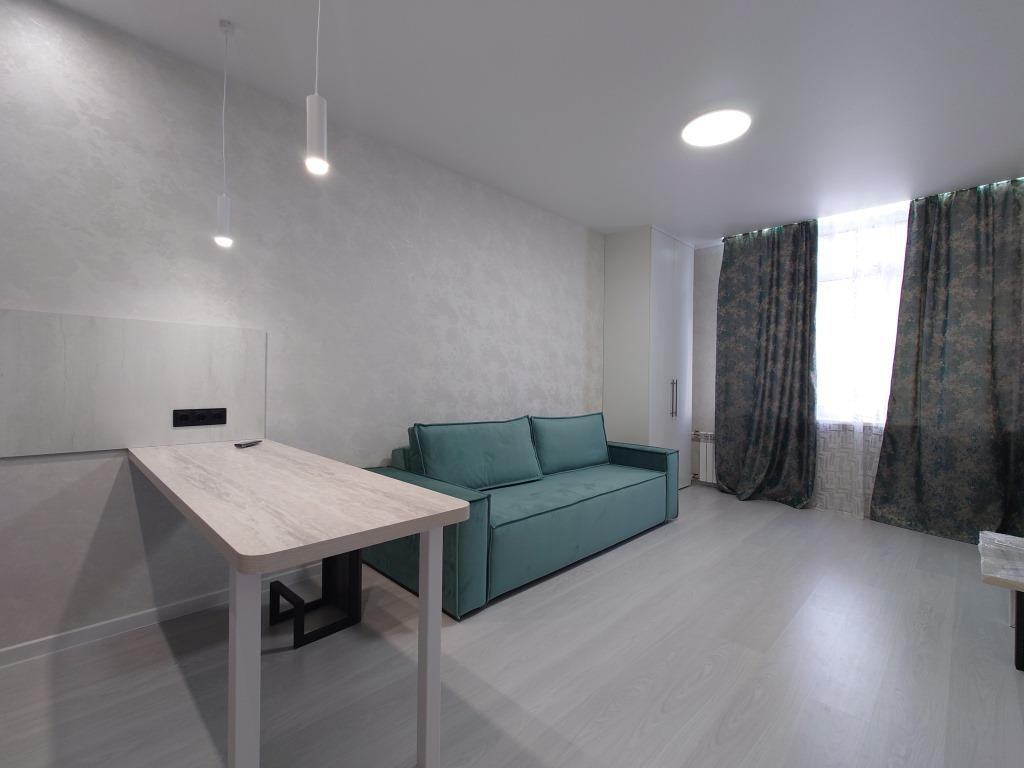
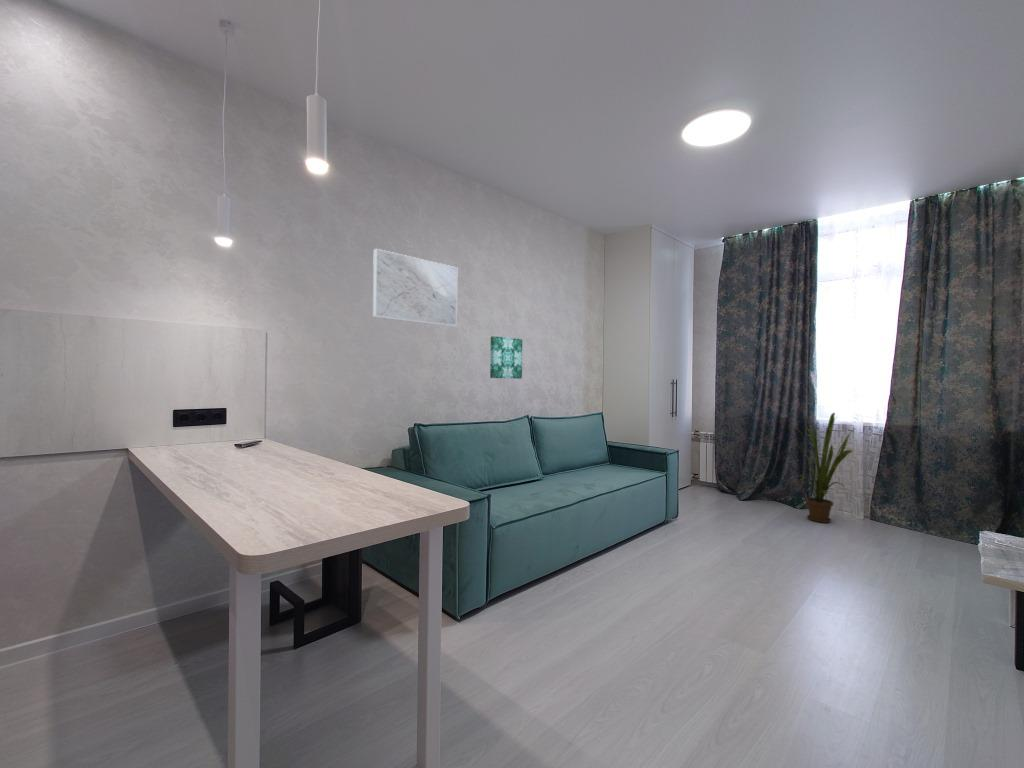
+ house plant [788,411,858,524]
+ wall art [489,335,523,380]
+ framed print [372,248,458,327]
